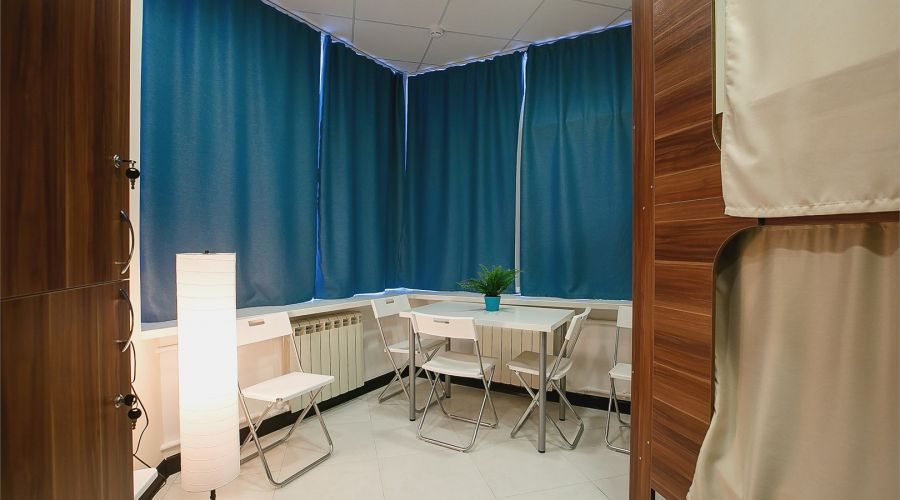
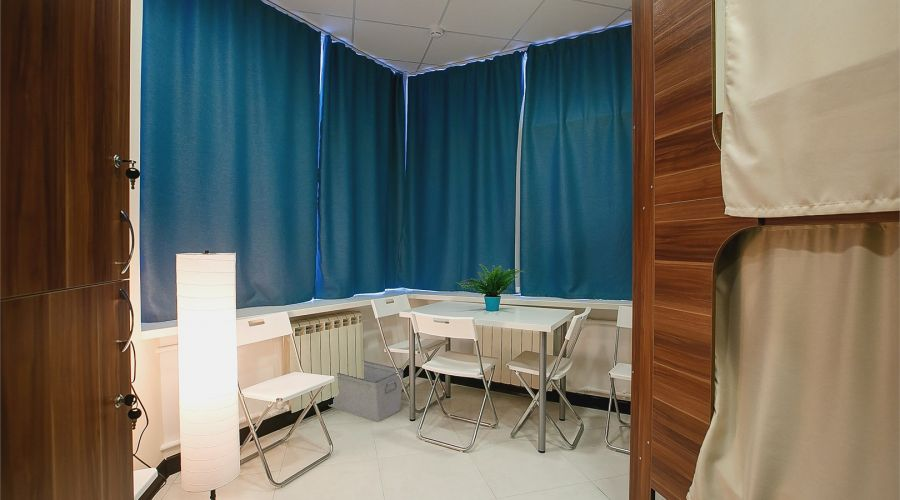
+ storage bin [328,360,405,423]
